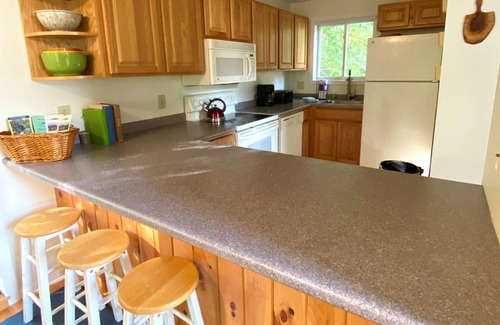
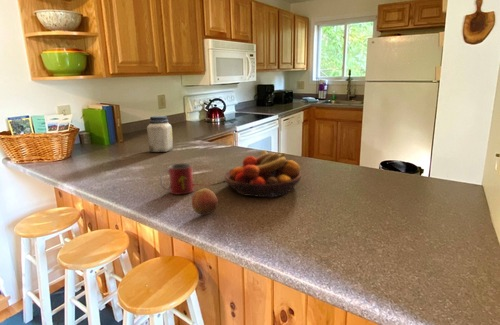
+ fruit bowl [224,149,302,198]
+ jar [146,115,174,153]
+ mug [159,162,195,196]
+ apple [191,188,219,215]
